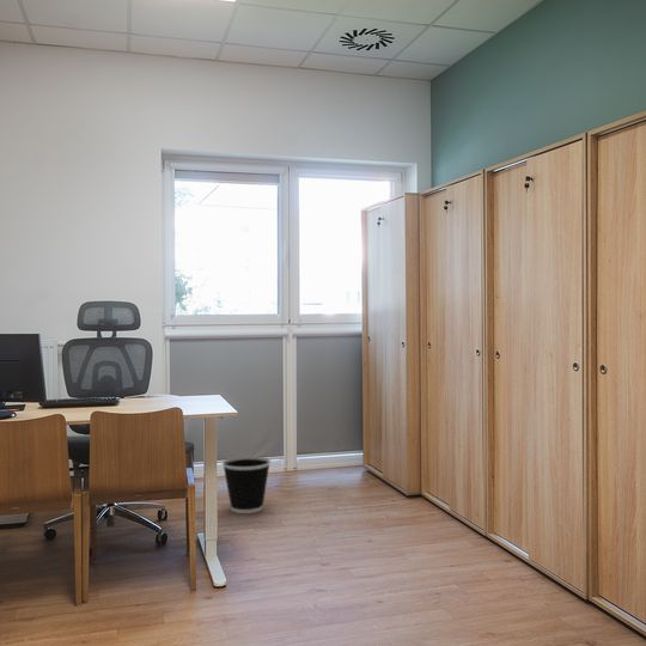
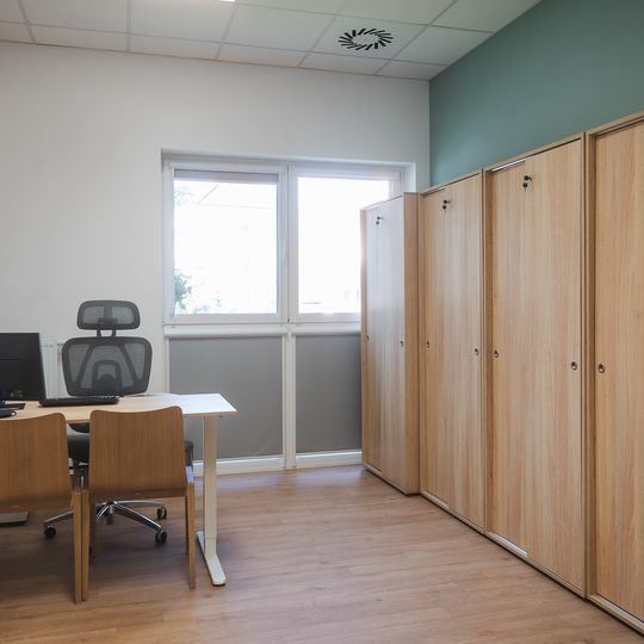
- wastebasket [221,455,272,514]
